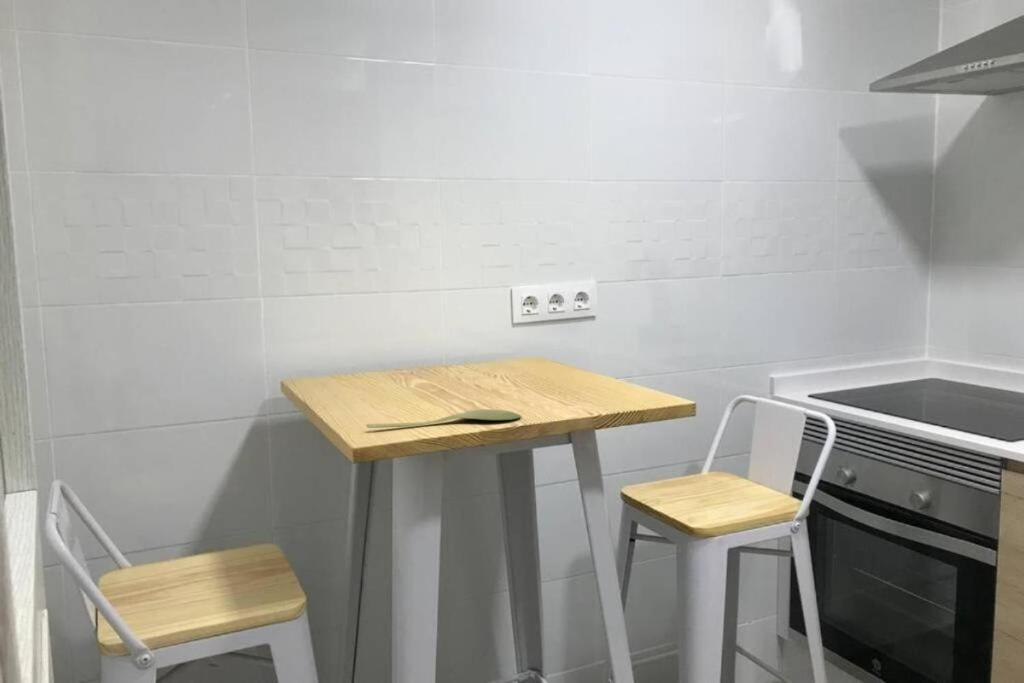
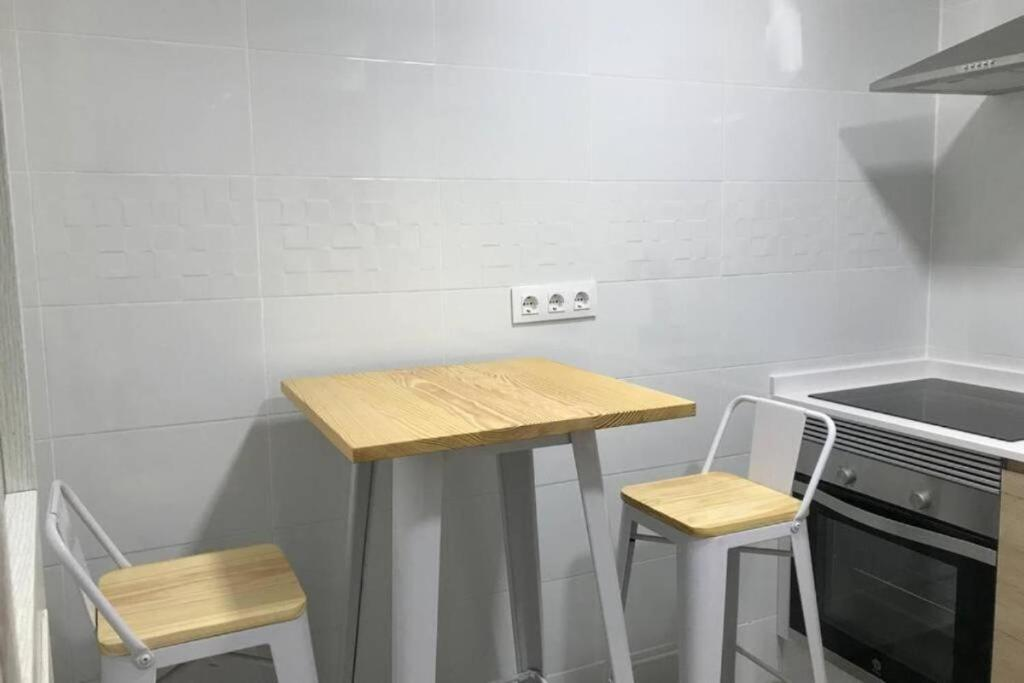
- spoon [365,408,522,429]
